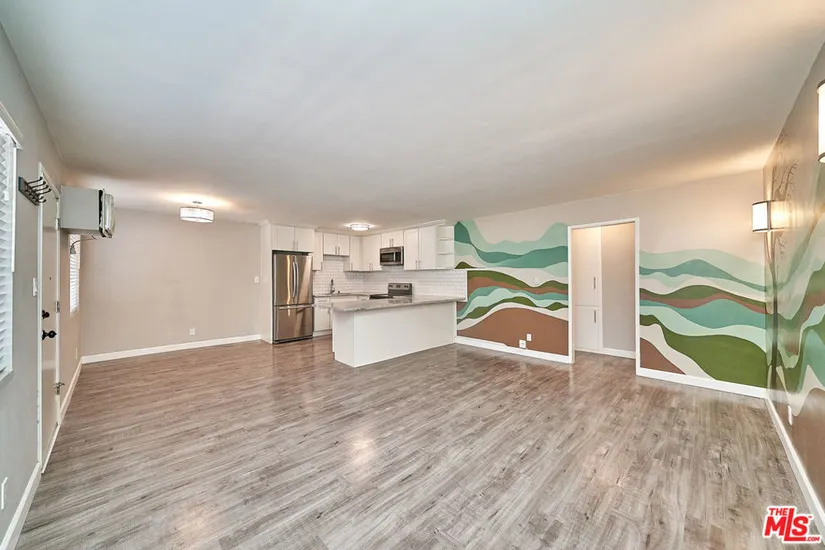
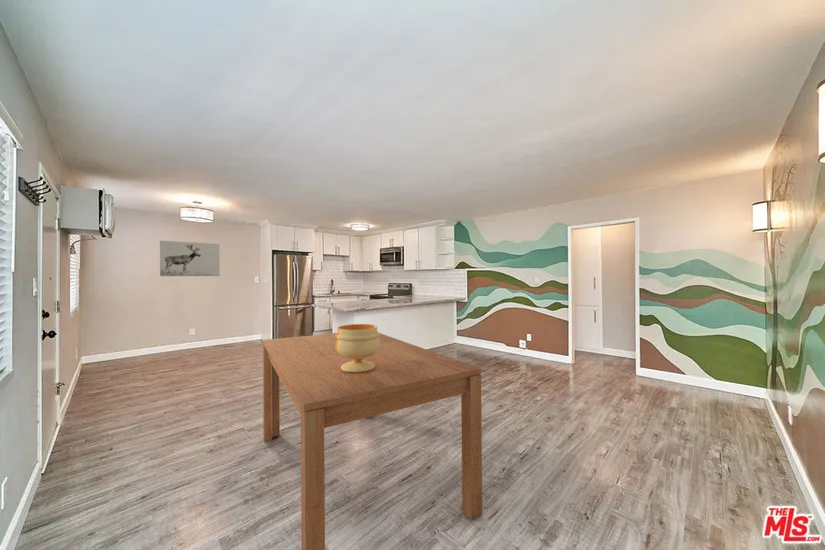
+ dining table [262,332,483,550]
+ wall art [159,240,221,277]
+ footed bowl [335,323,380,373]
